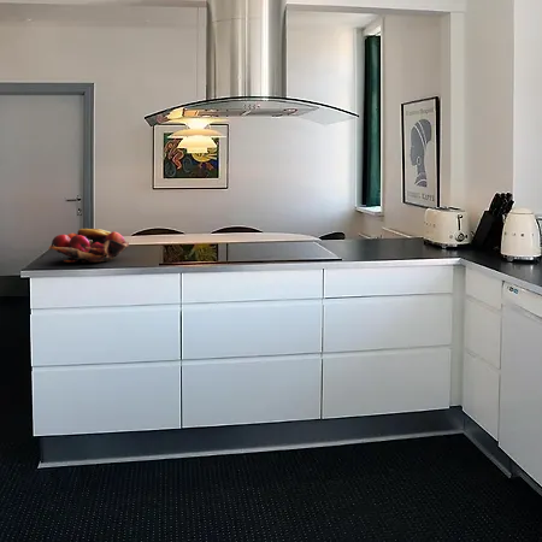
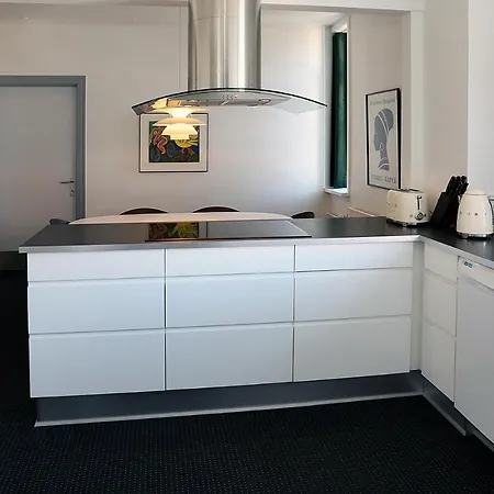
- fruit basket [48,228,130,263]
